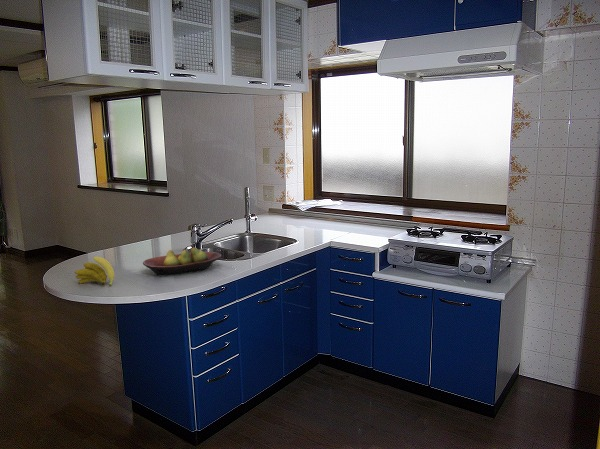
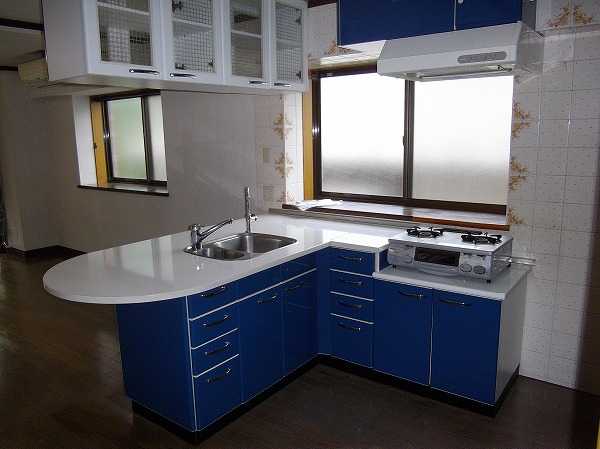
- banana [74,256,115,287]
- fruit bowl [142,247,222,276]
